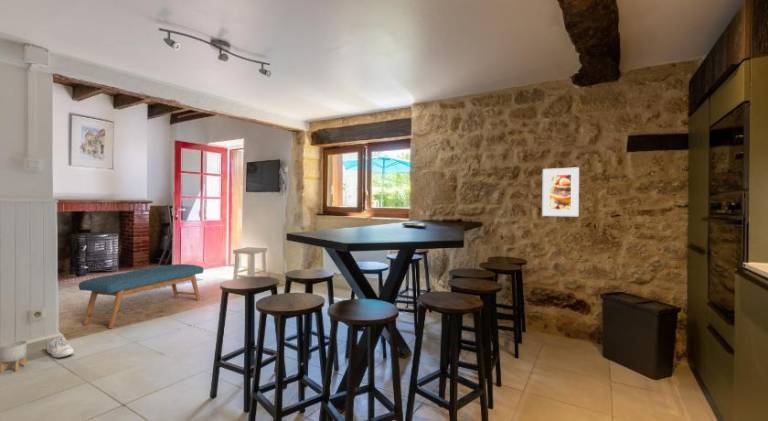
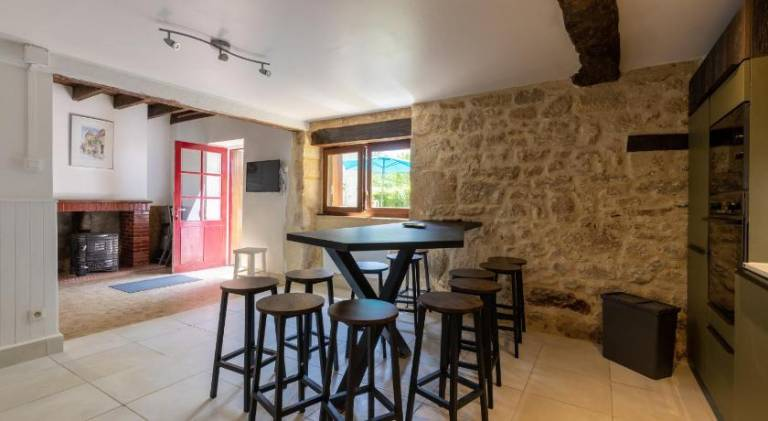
- planter [0,340,28,374]
- shoe [46,335,75,359]
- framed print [541,166,580,217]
- bench [78,263,204,329]
